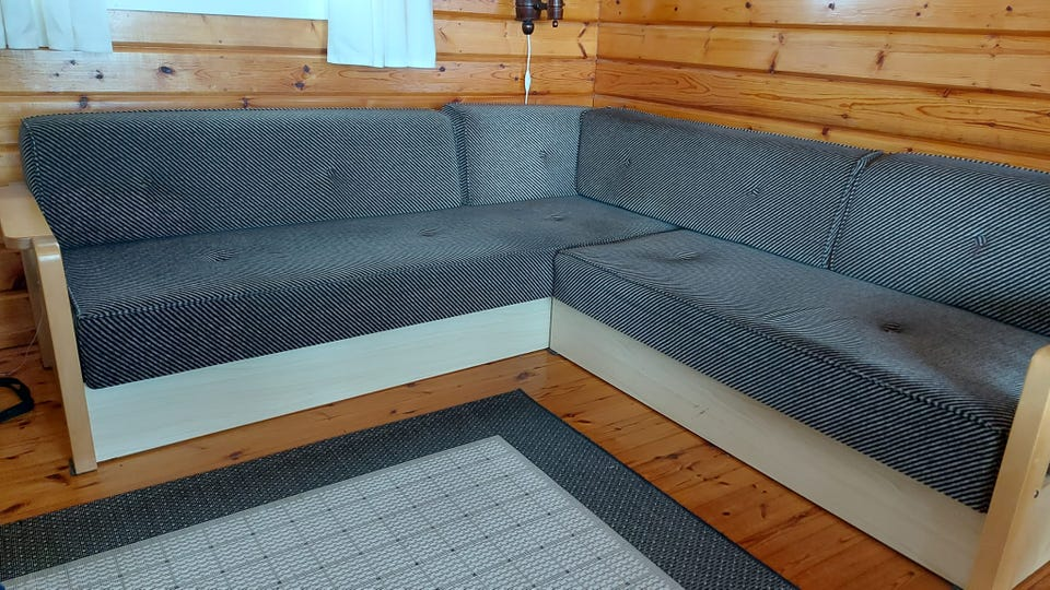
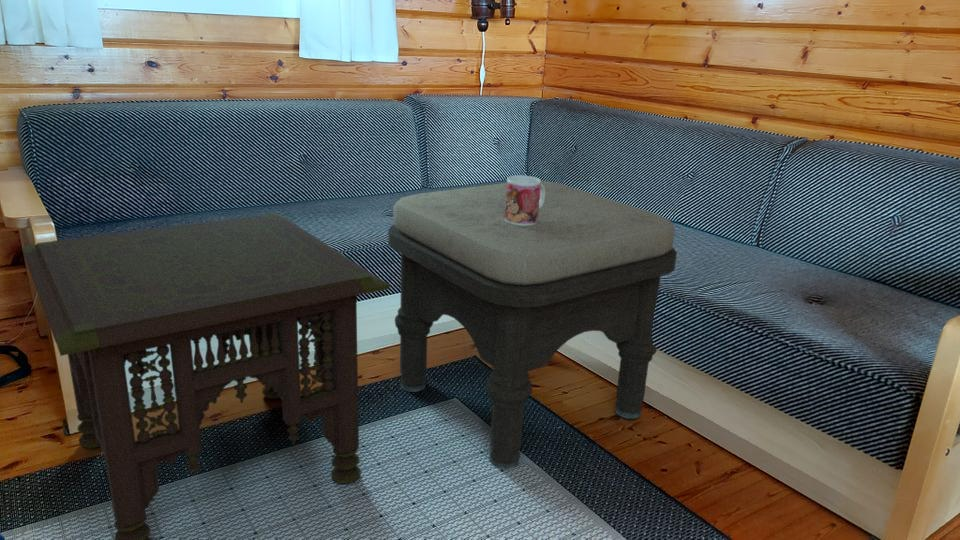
+ side table [21,212,391,540]
+ ottoman [387,180,678,471]
+ mug [504,174,545,226]
